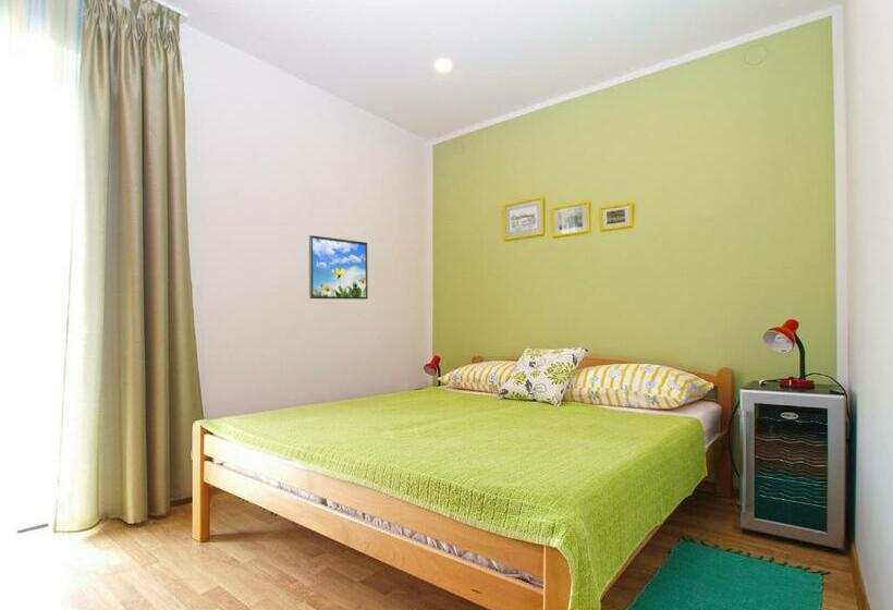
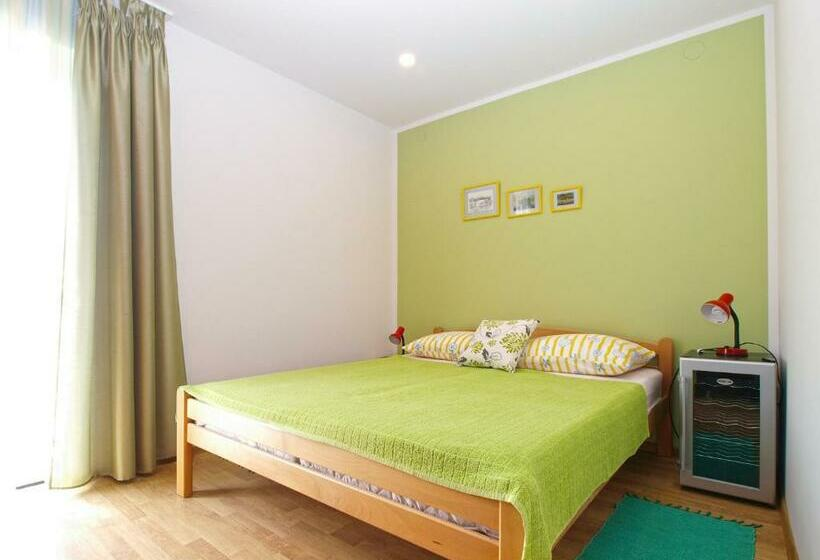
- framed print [308,234,369,301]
